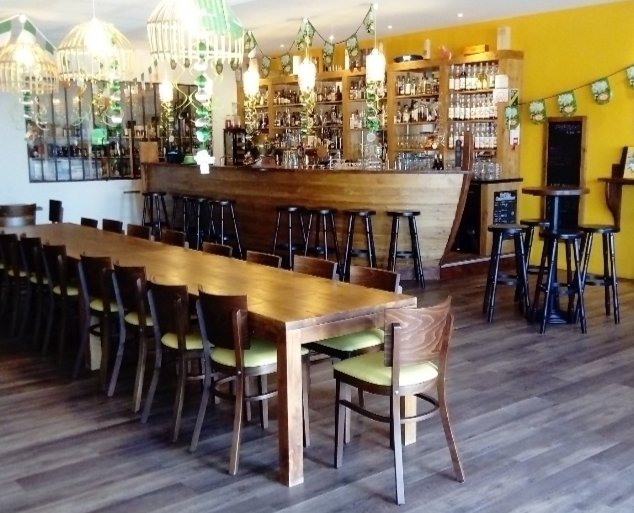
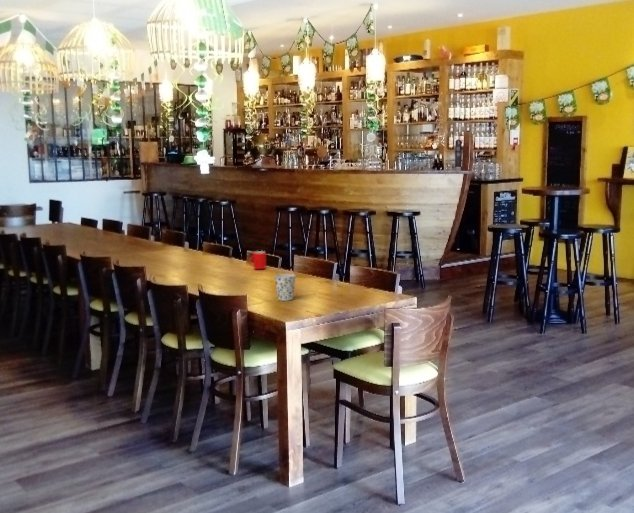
+ cup [248,250,267,270]
+ cup [273,273,297,302]
